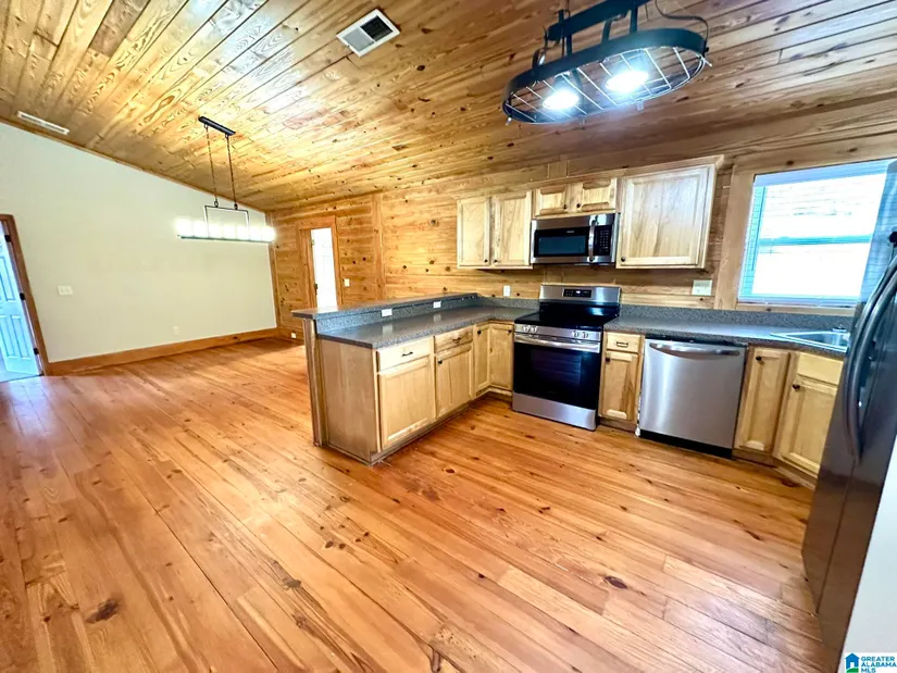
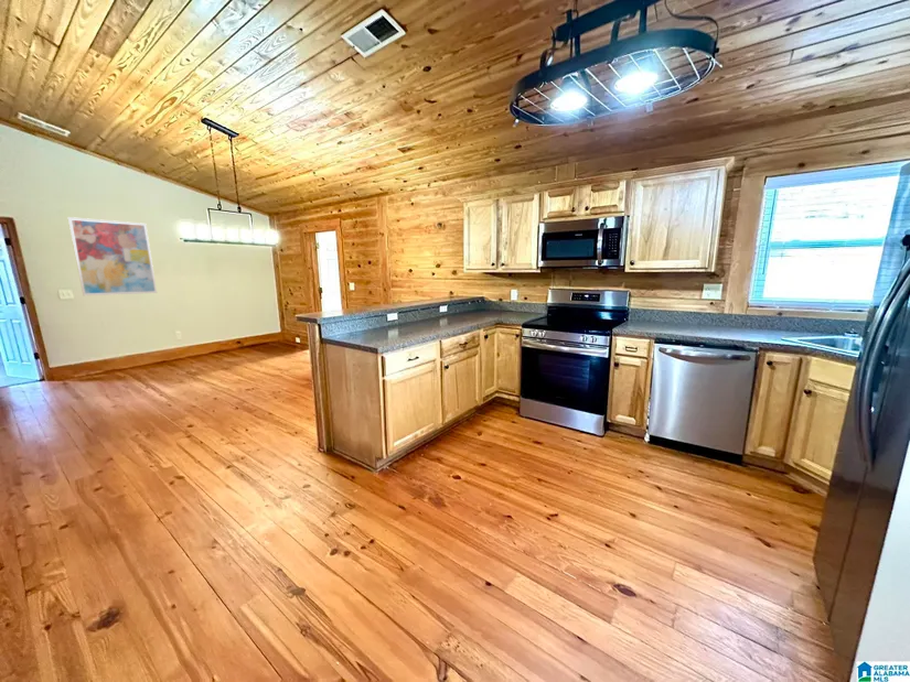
+ wall art [67,216,158,296]
